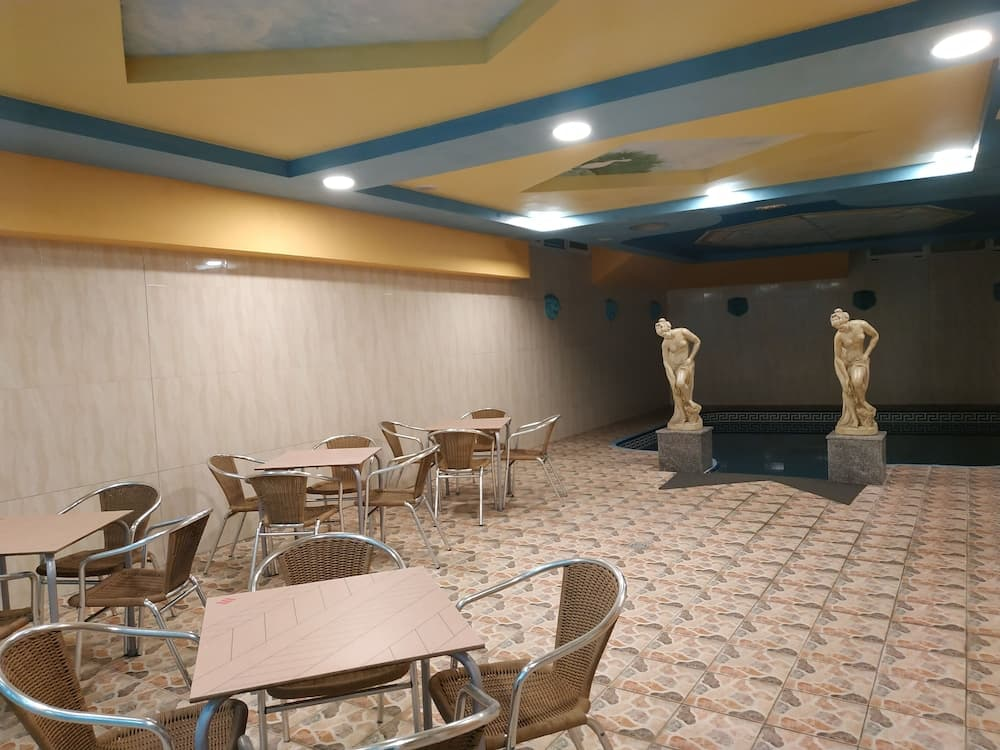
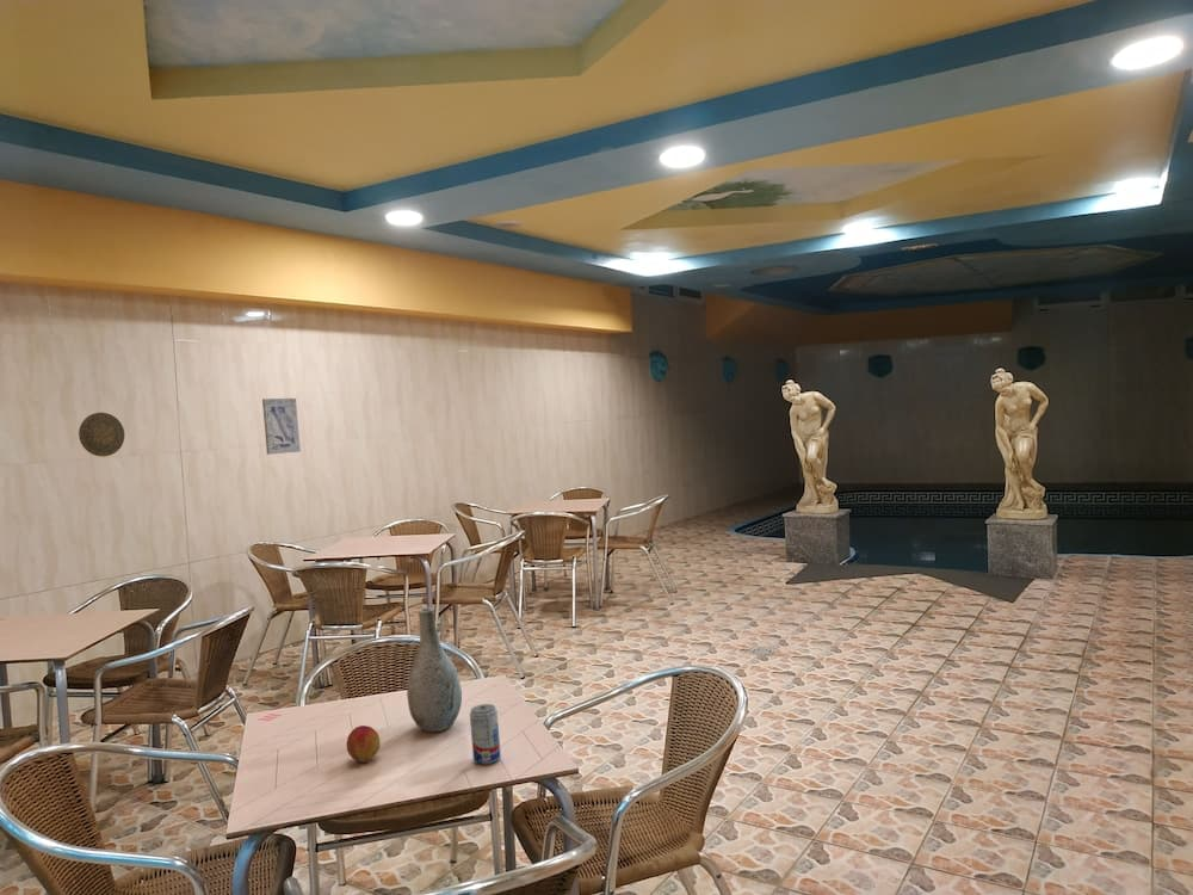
+ wall art [261,397,302,456]
+ vase [406,606,463,733]
+ peach [346,724,381,764]
+ decorative plate [78,412,125,457]
+ beverage can [469,703,502,766]
